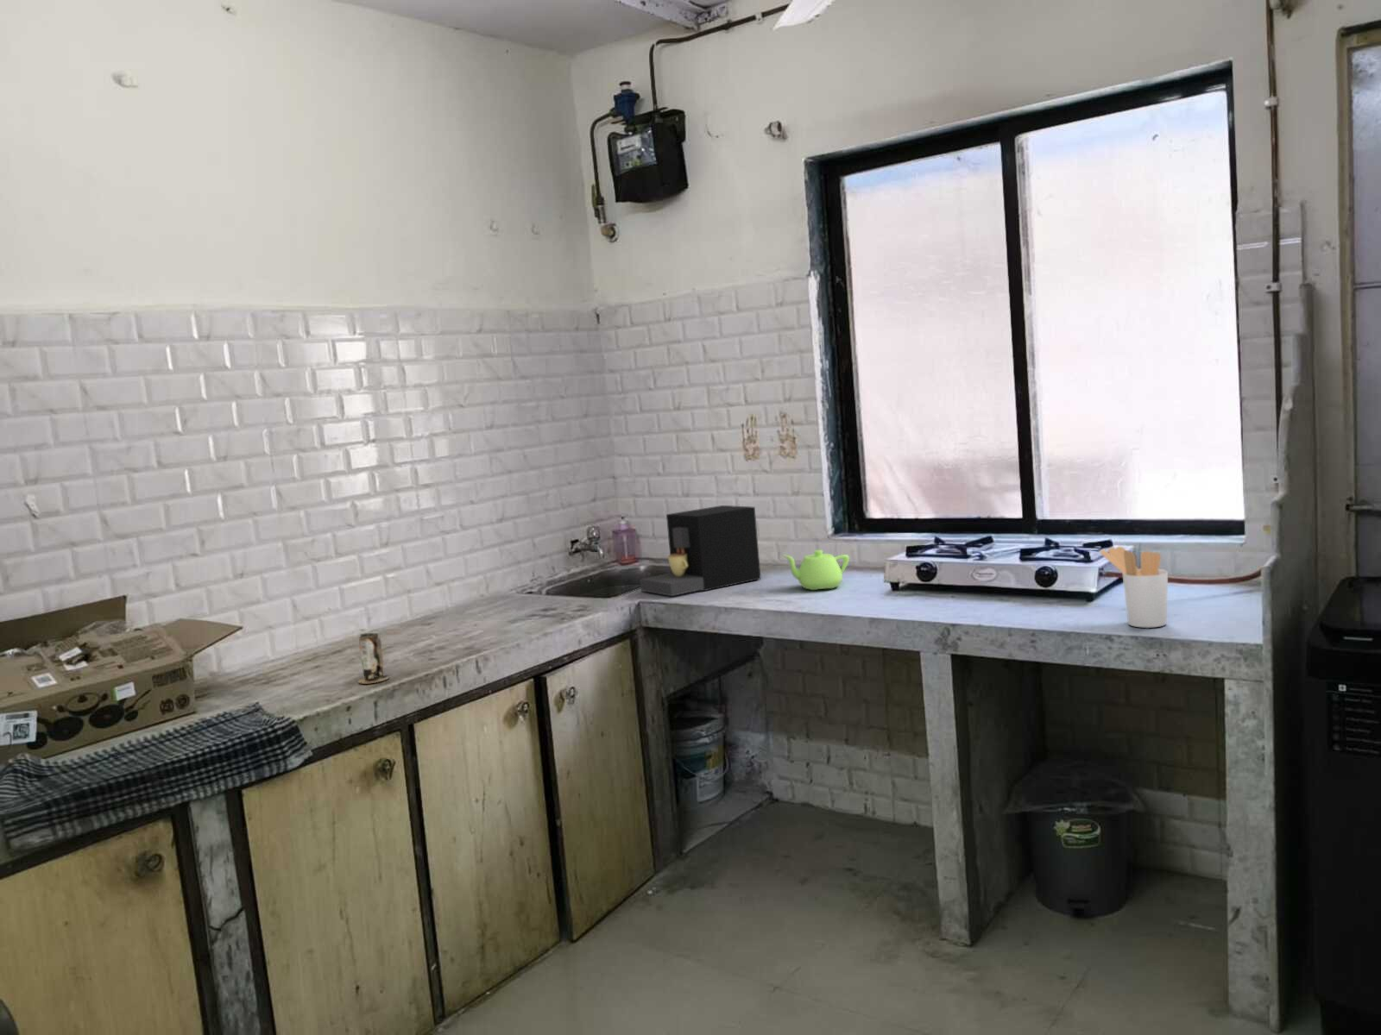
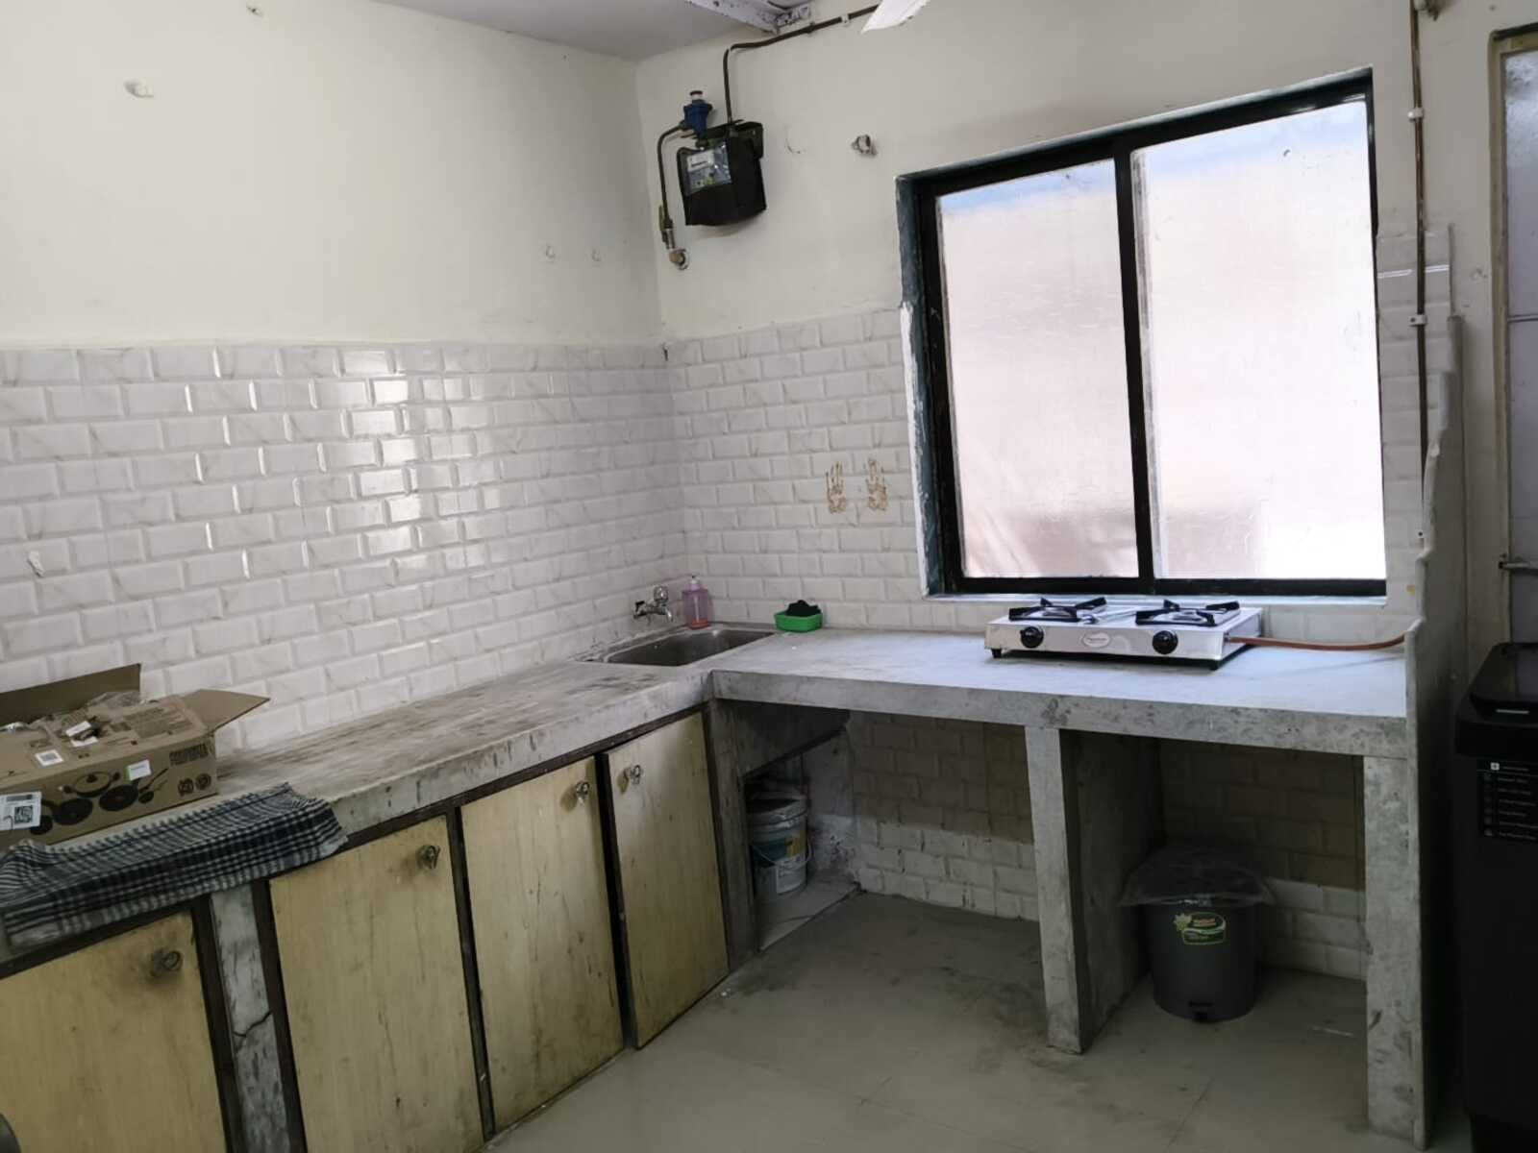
- teapot [783,549,850,590]
- can [358,633,390,685]
- utensil holder [1098,546,1169,628]
- coffee maker [638,504,761,597]
